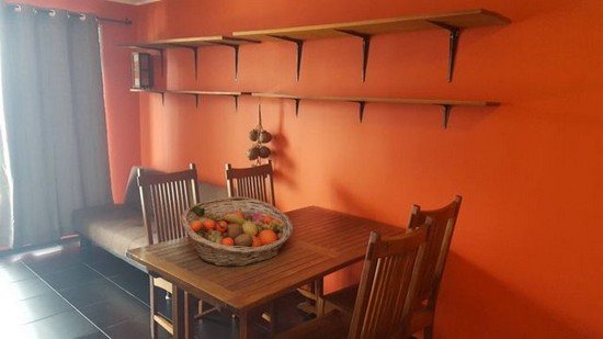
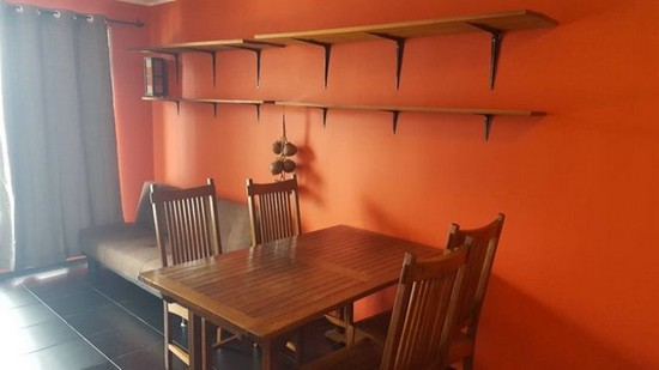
- fruit basket [180,195,294,268]
